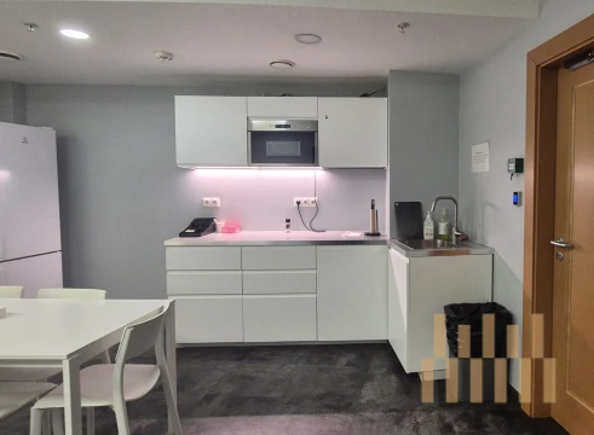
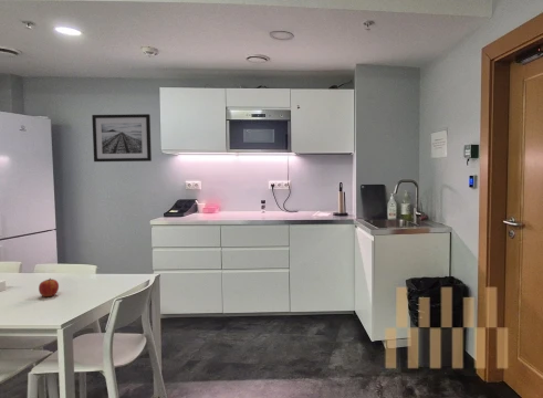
+ fruit [38,277,60,297]
+ wall art [91,113,153,163]
